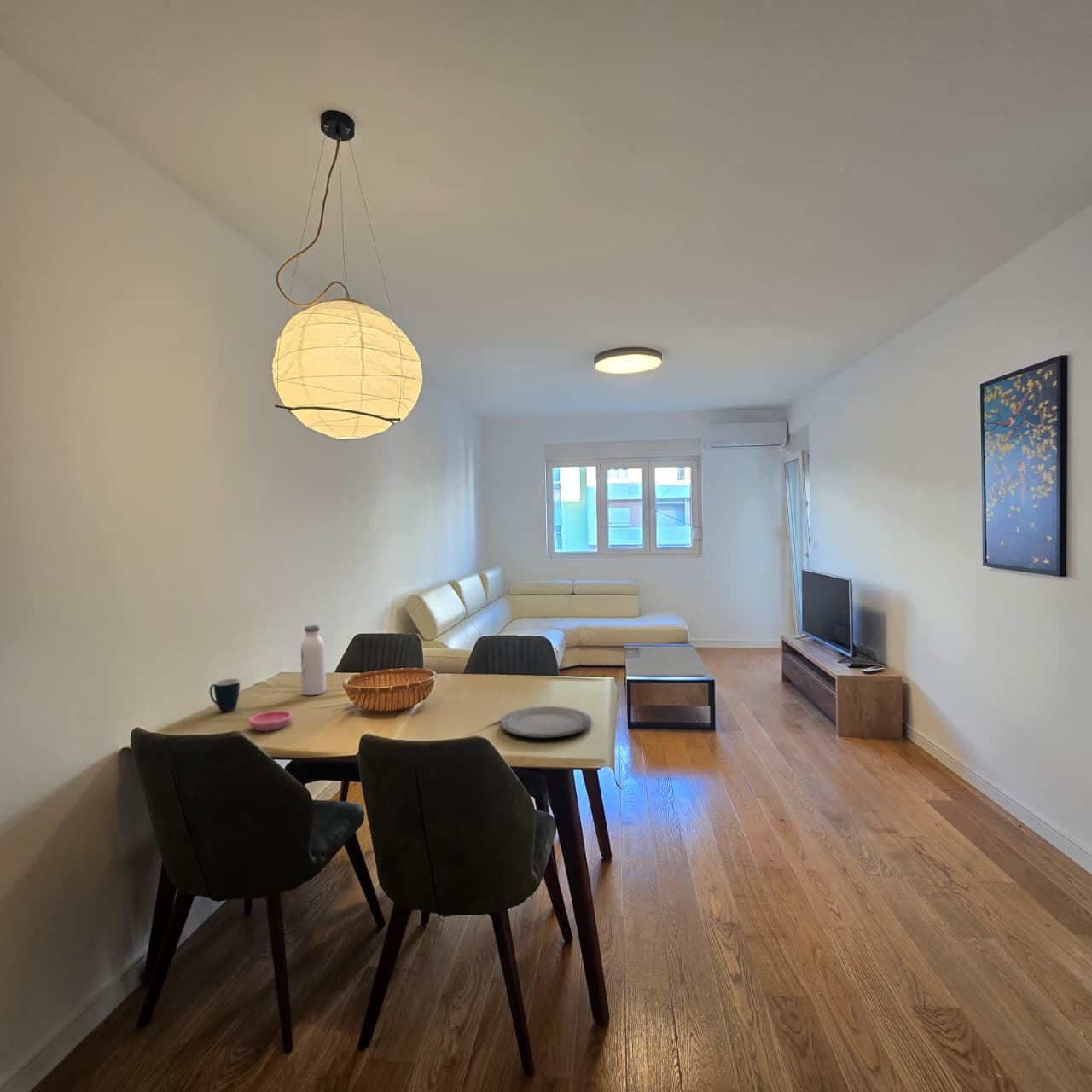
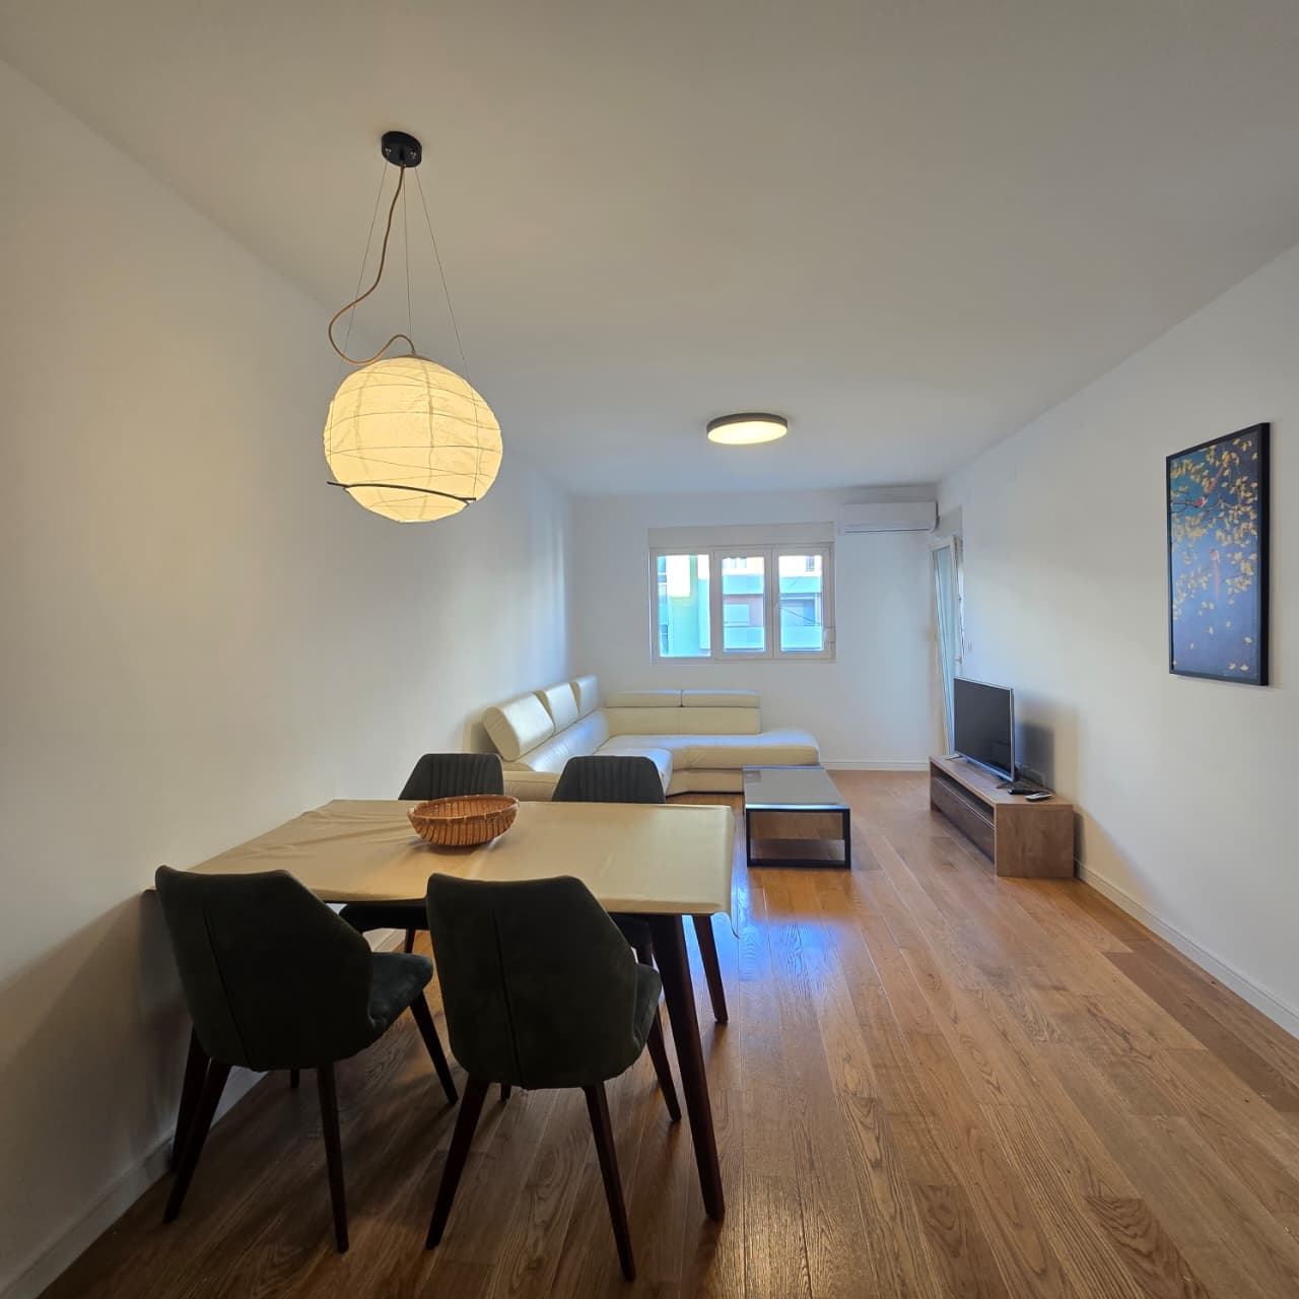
- saucer [247,710,293,732]
- plate [499,705,592,739]
- water bottle [300,624,327,696]
- mug [209,677,241,712]
